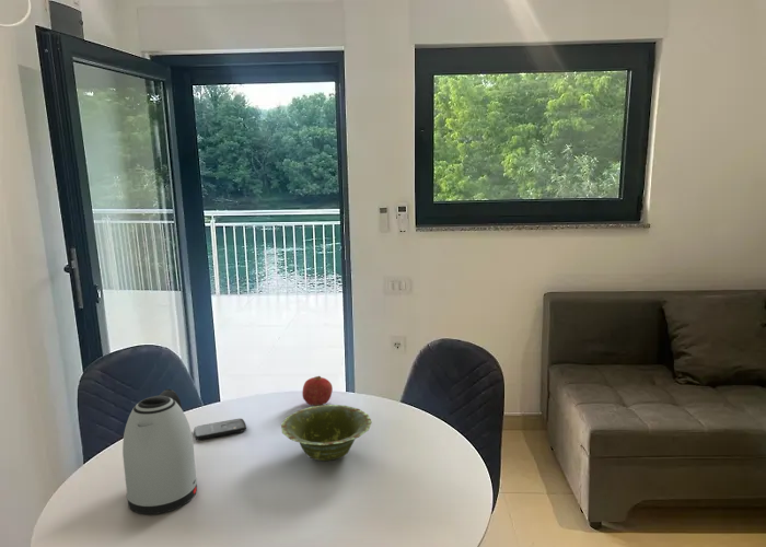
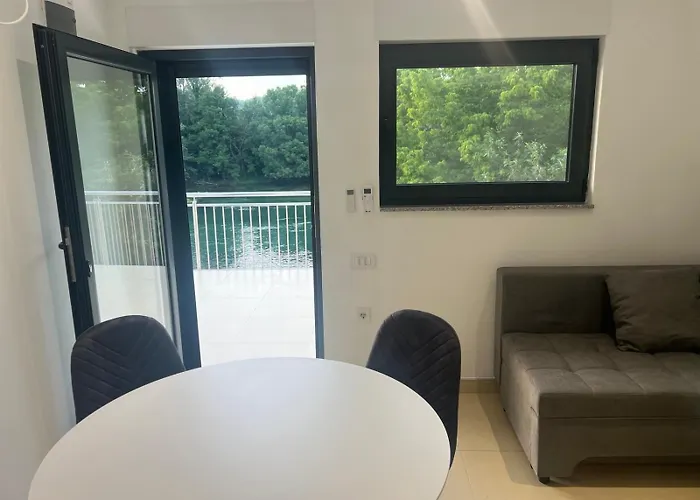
- smartphone [193,418,247,441]
- kettle [121,388,198,515]
- fruit [301,375,334,407]
- dish [280,404,373,462]
